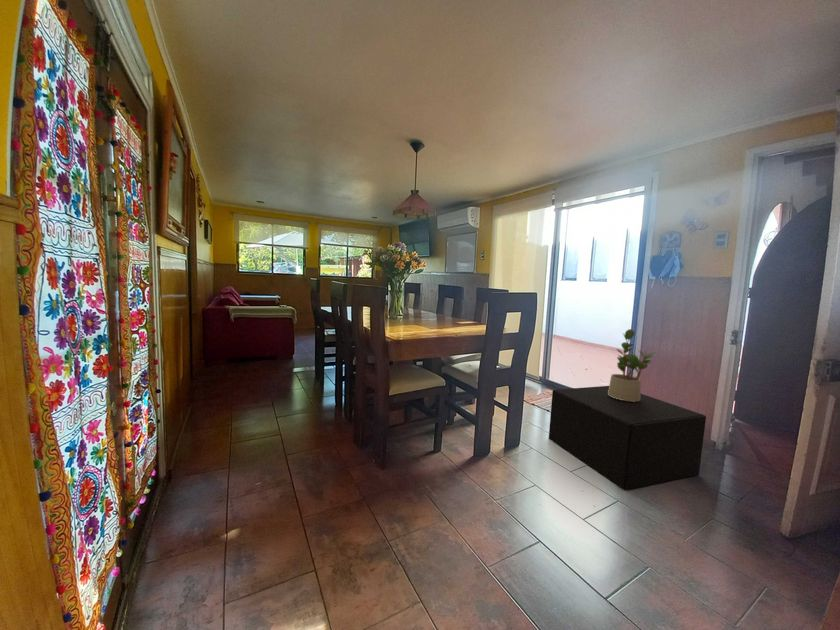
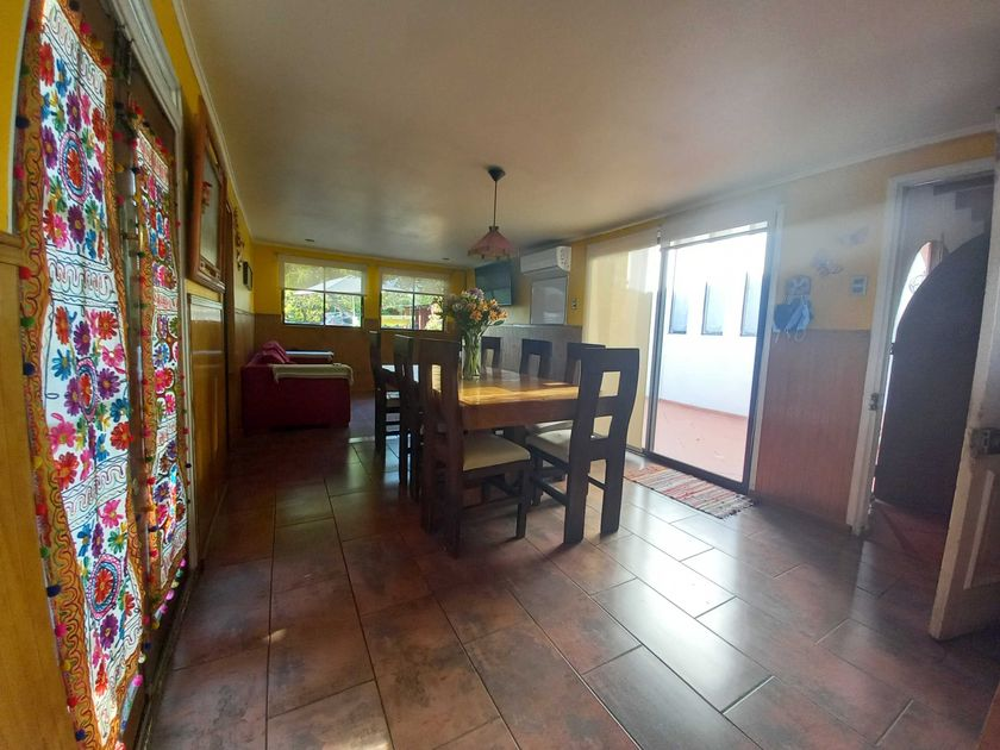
- potted plant [608,328,655,402]
- nightstand [548,385,707,491]
